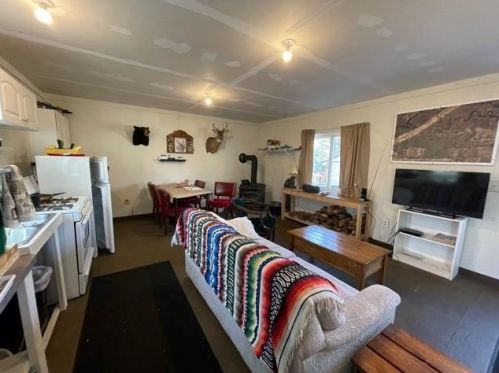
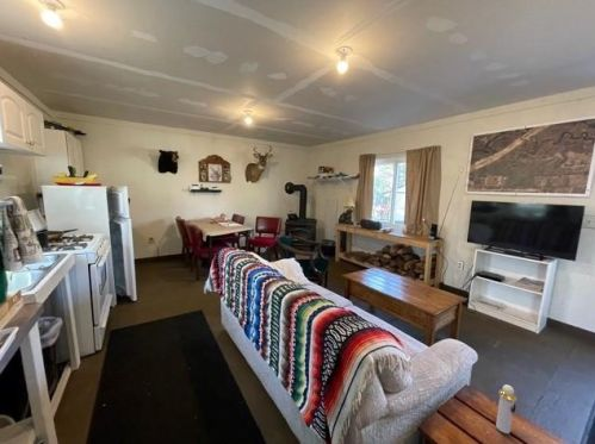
+ perfume bottle [495,383,519,434]
